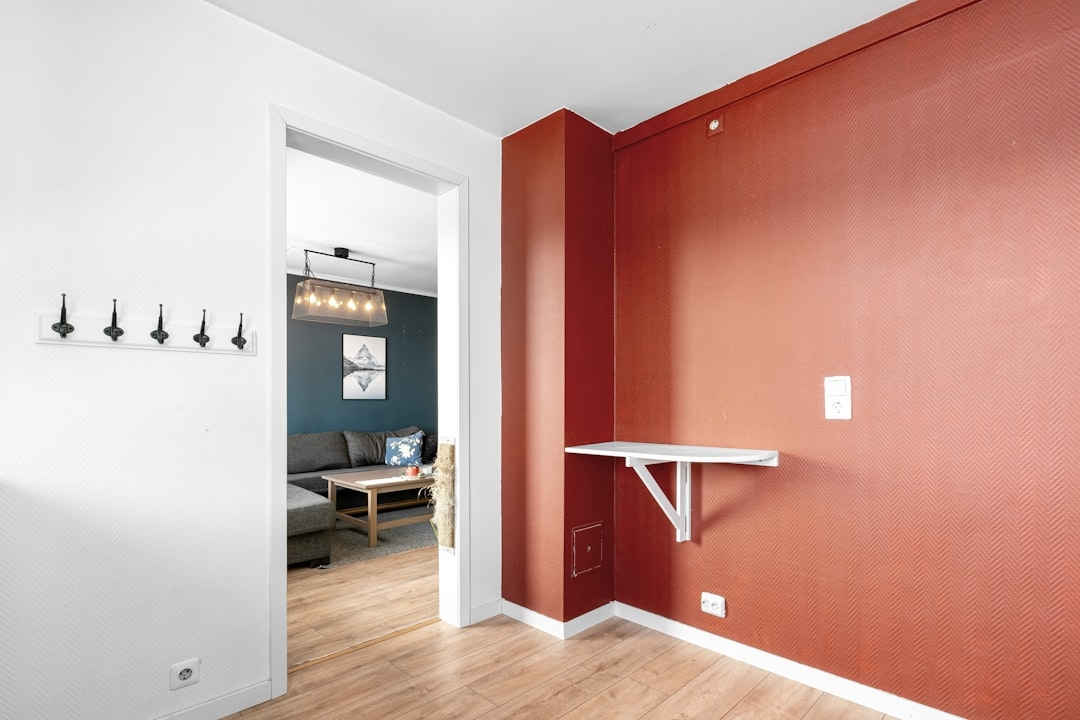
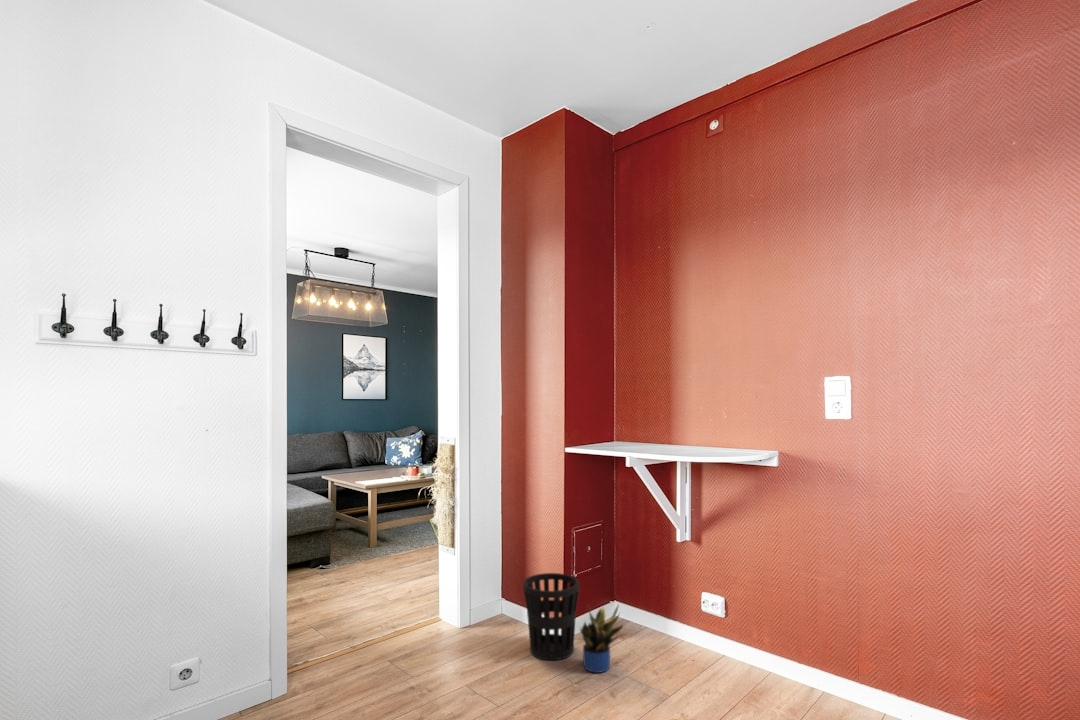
+ wastebasket [522,572,580,661]
+ potted plant [579,603,625,674]
